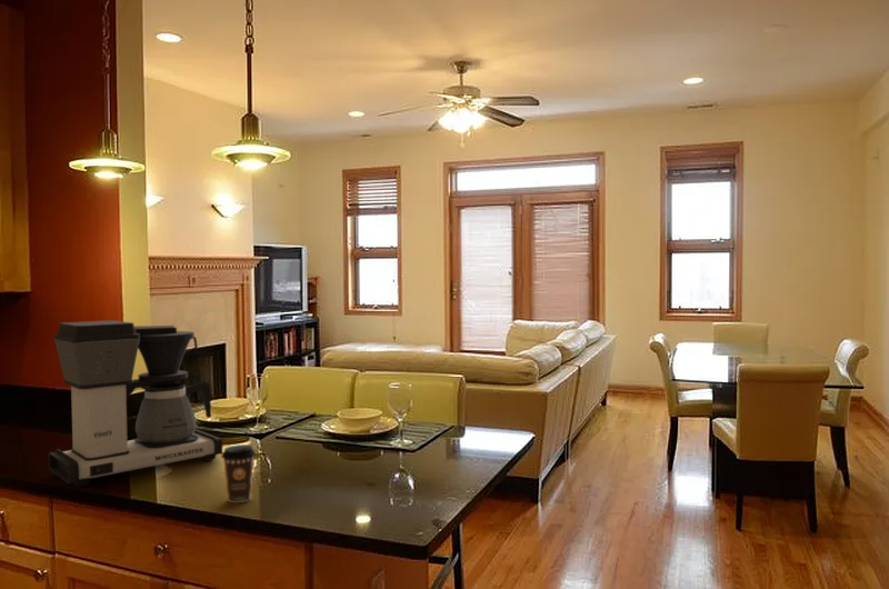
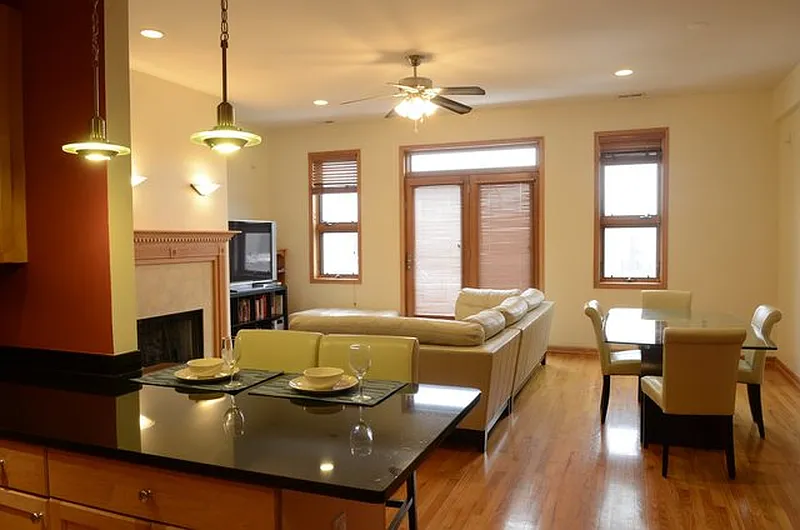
- coffee cup [220,443,257,503]
- coffee maker [48,319,223,488]
